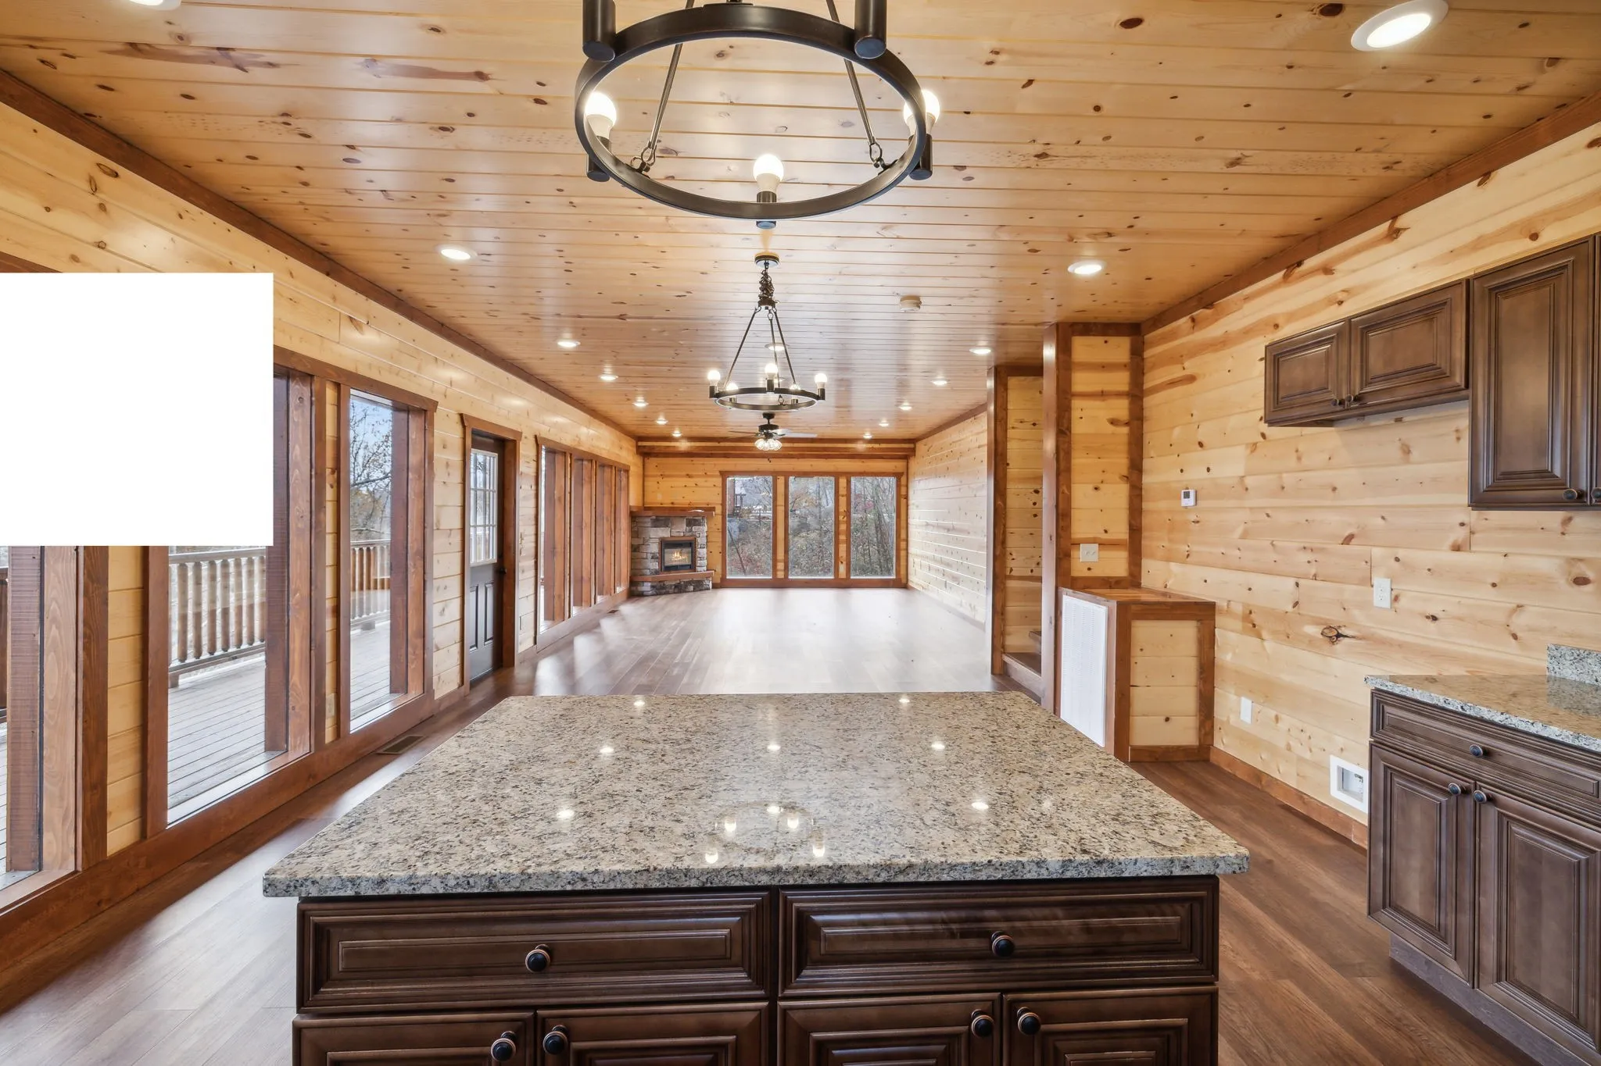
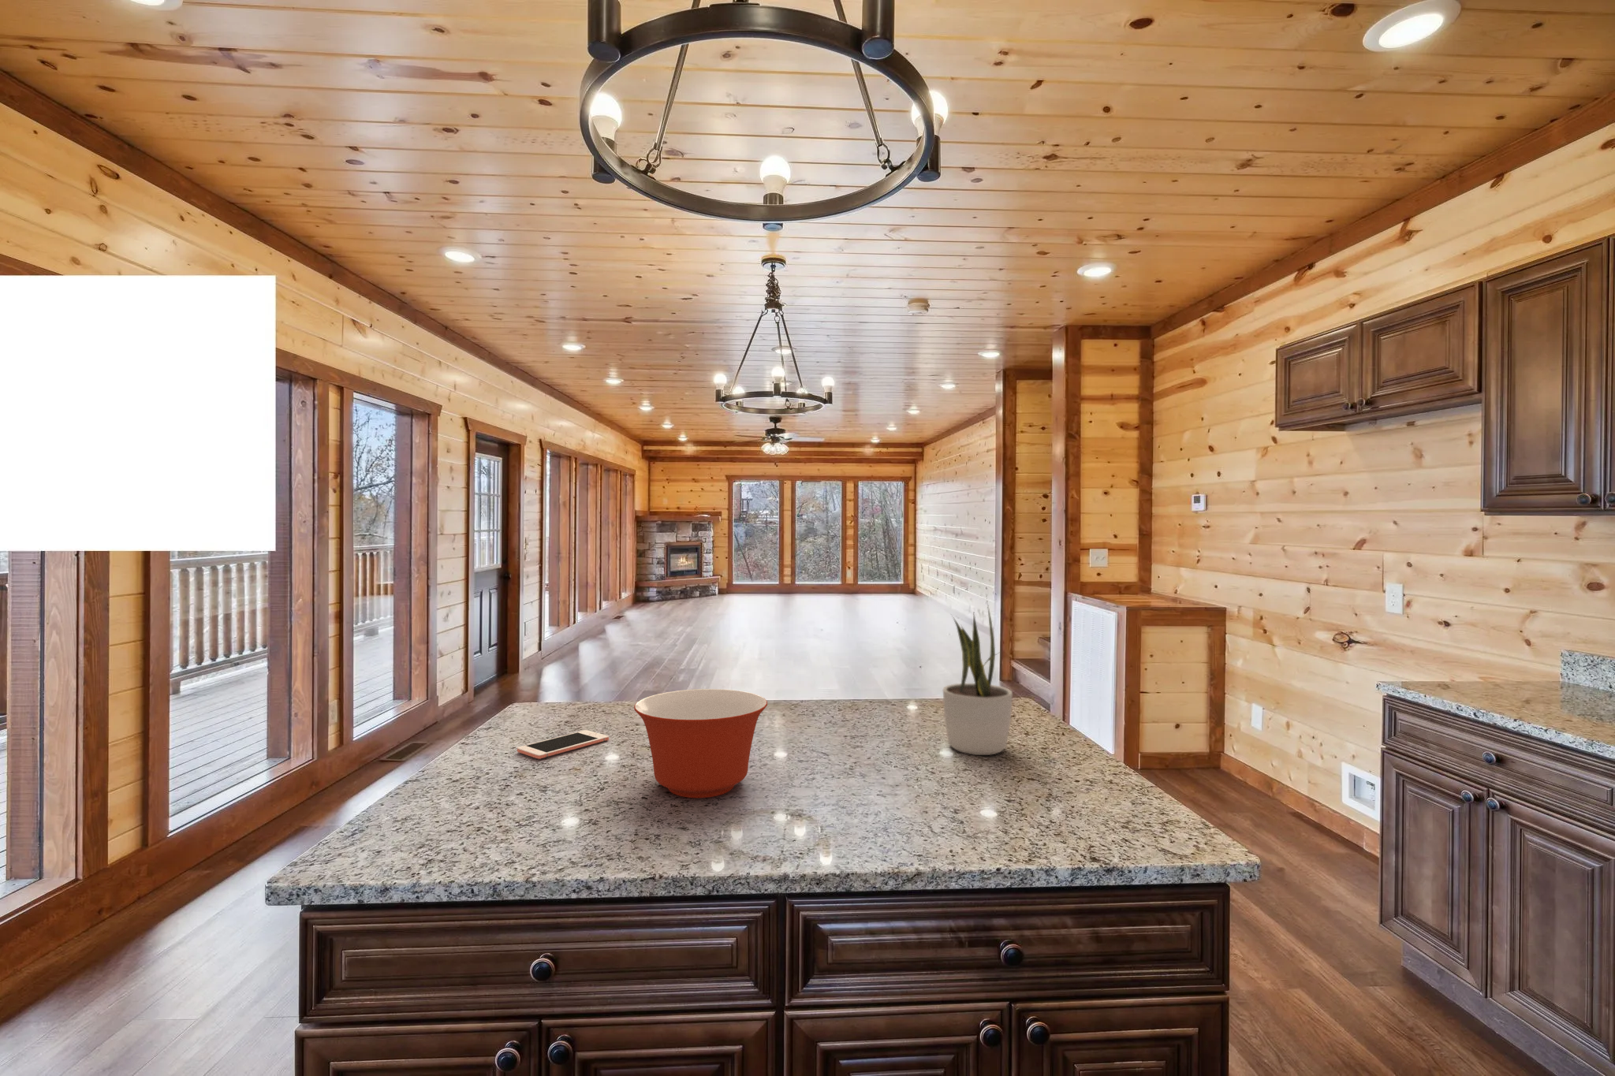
+ potted plant [943,594,1013,755]
+ cell phone [516,729,610,760]
+ mixing bowl [633,688,768,799]
